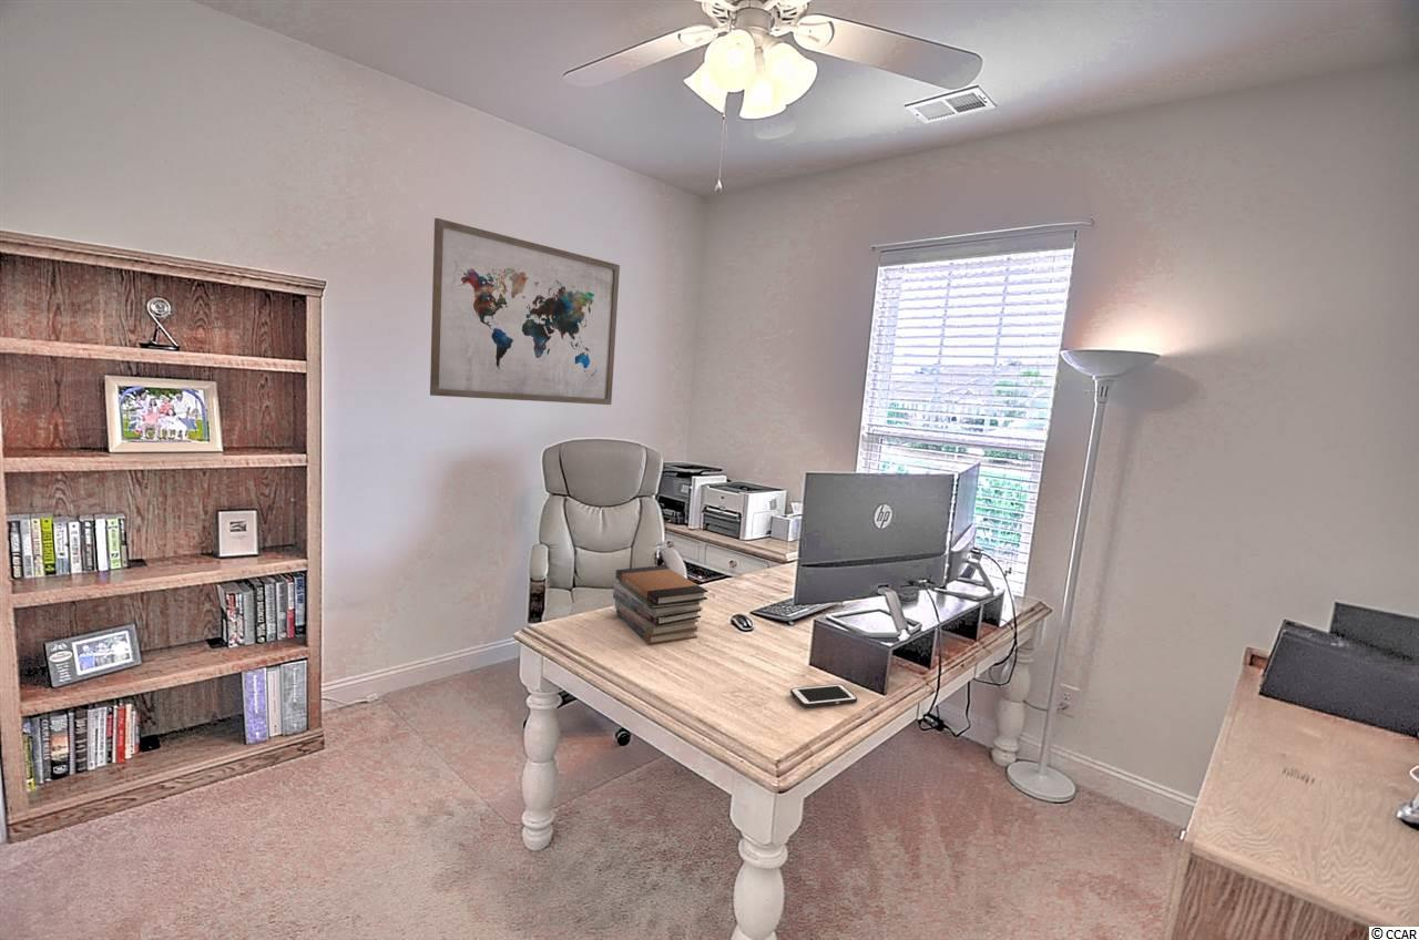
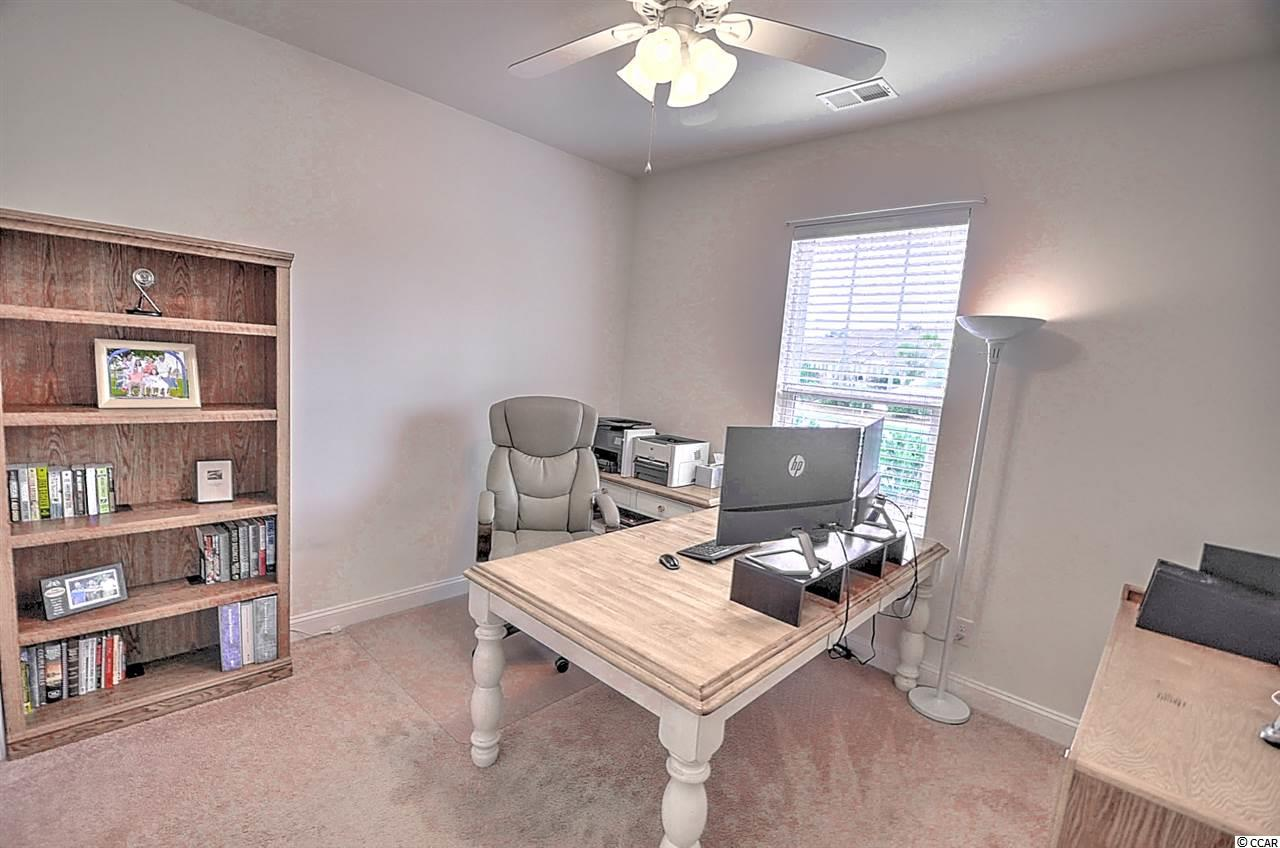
- wall art [429,217,621,406]
- book stack [612,564,710,645]
- cell phone [789,683,858,708]
